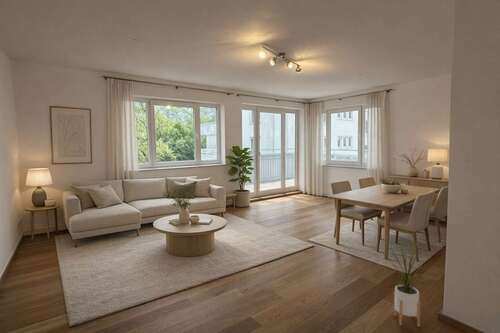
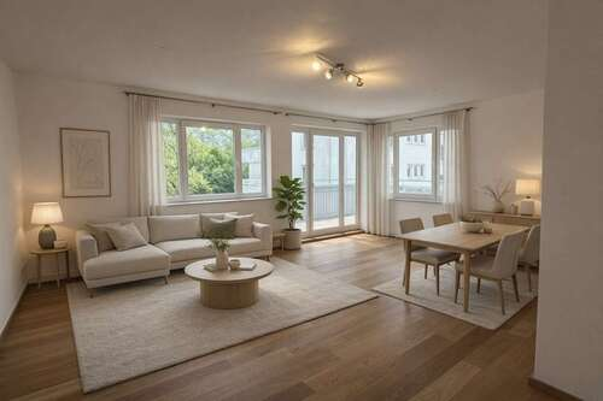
- house plant [382,237,433,328]
